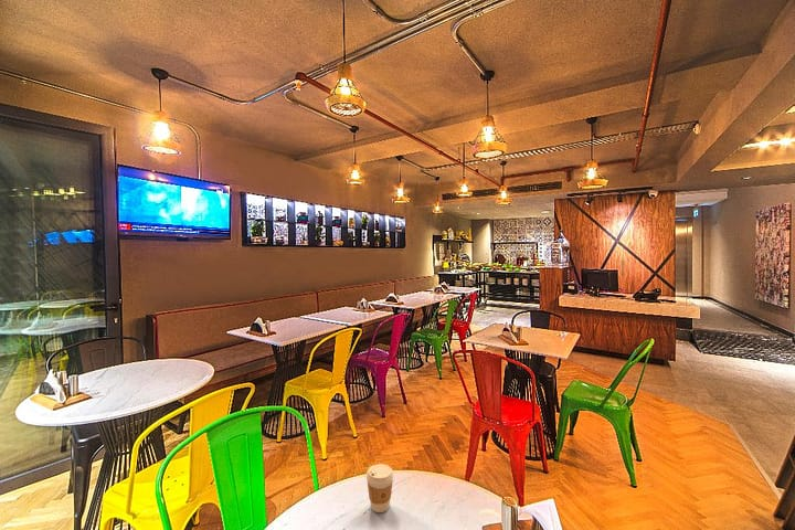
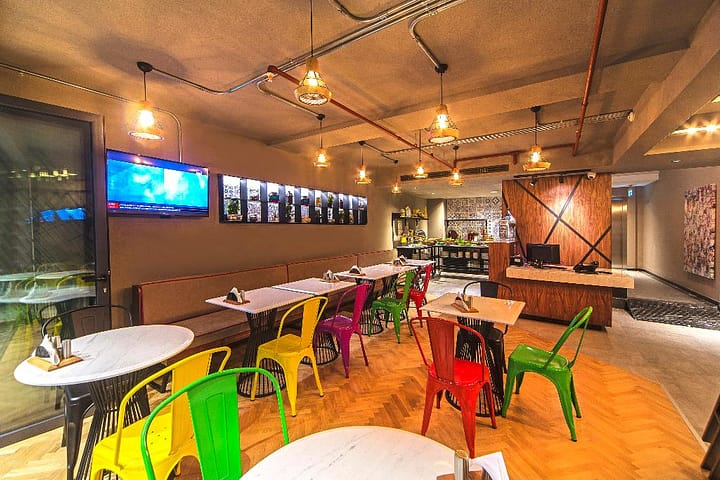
- coffee cup [365,463,394,513]
